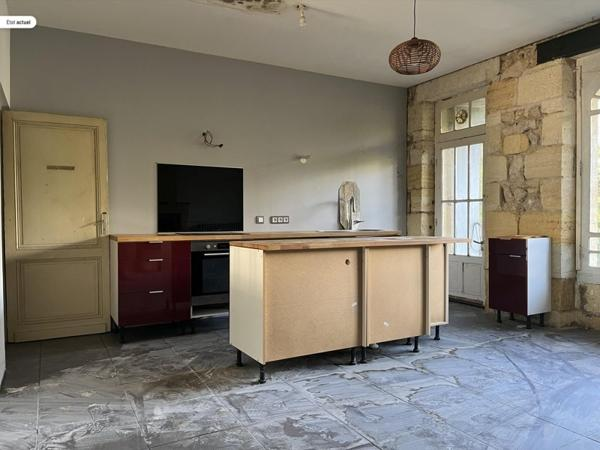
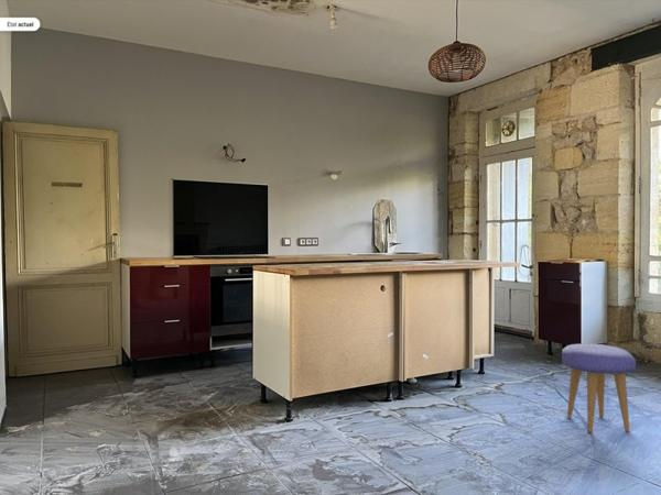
+ stool [561,343,637,433]
